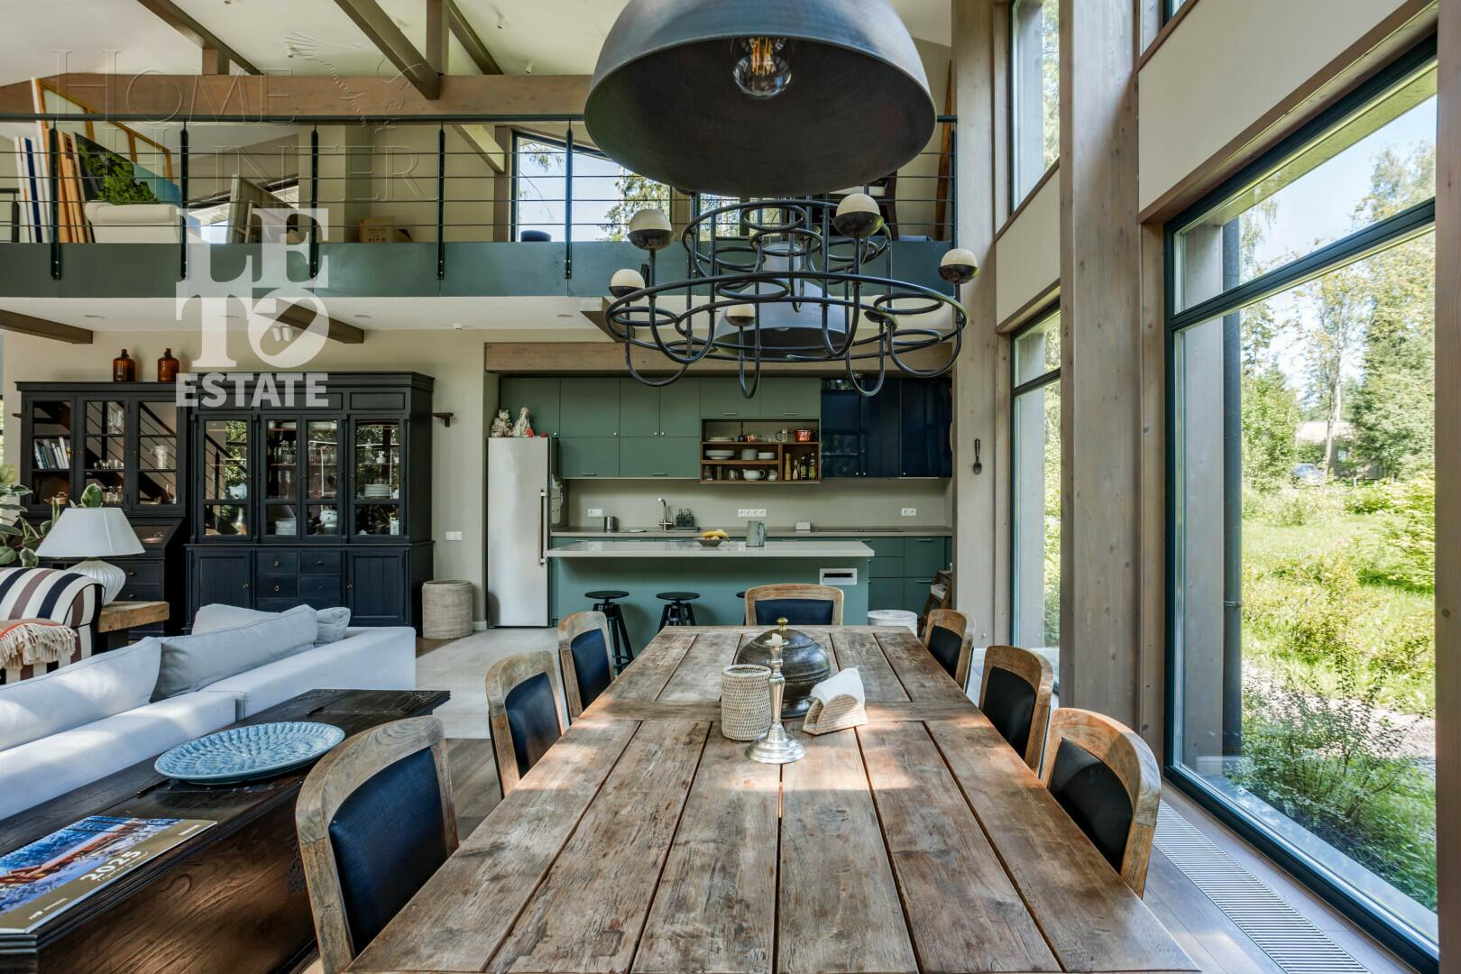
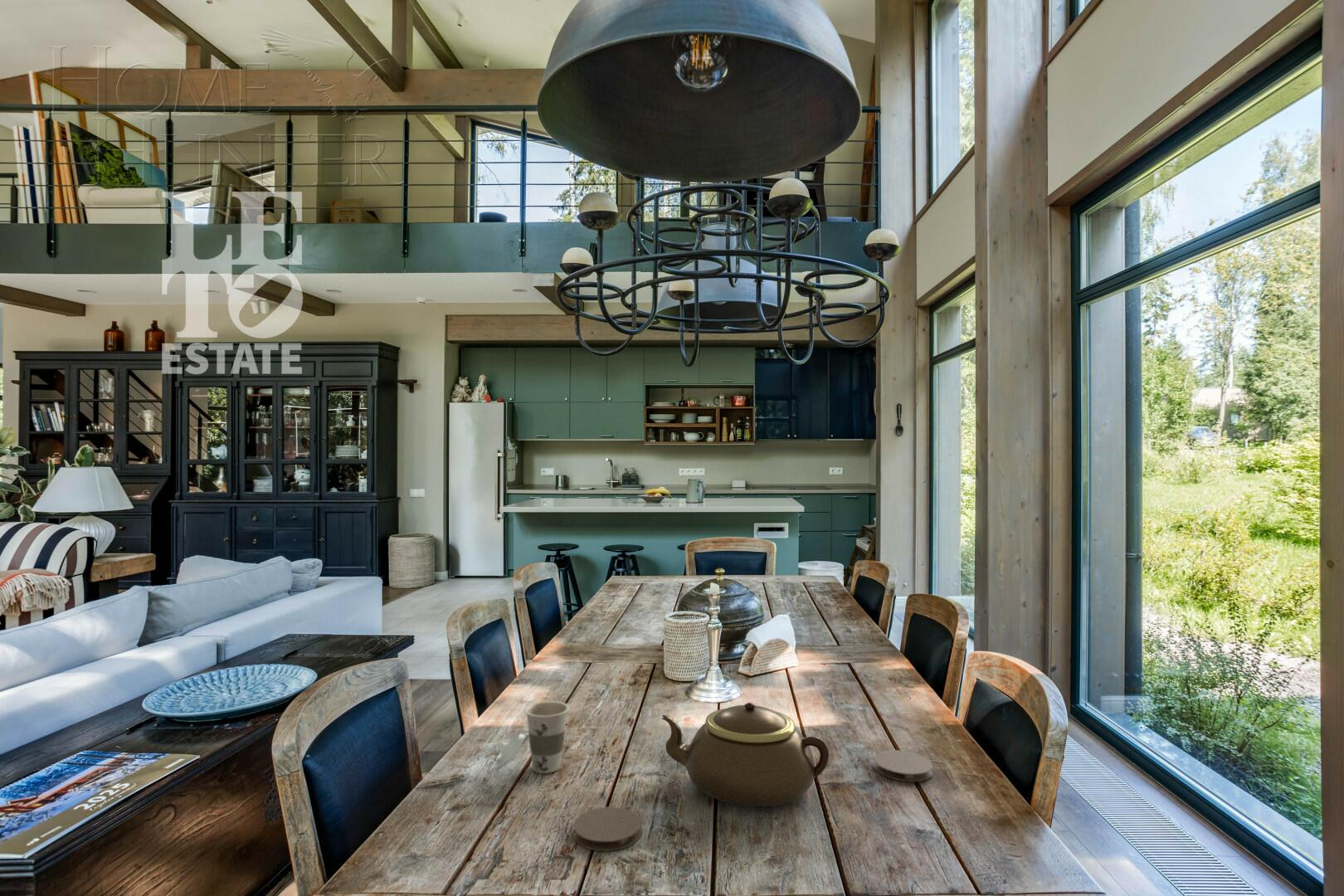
+ coaster [572,806,642,852]
+ teapot [661,702,830,807]
+ cup [494,700,570,774]
+ coaster [874,749,933,783]
